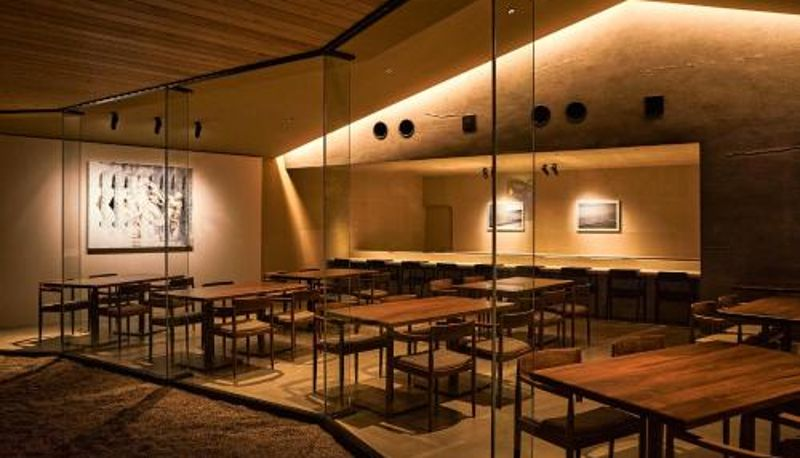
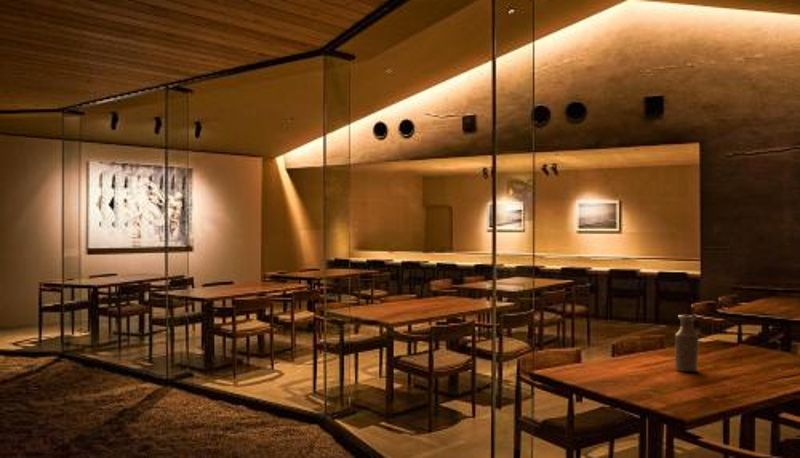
+ bottle [674,314,699,373]
